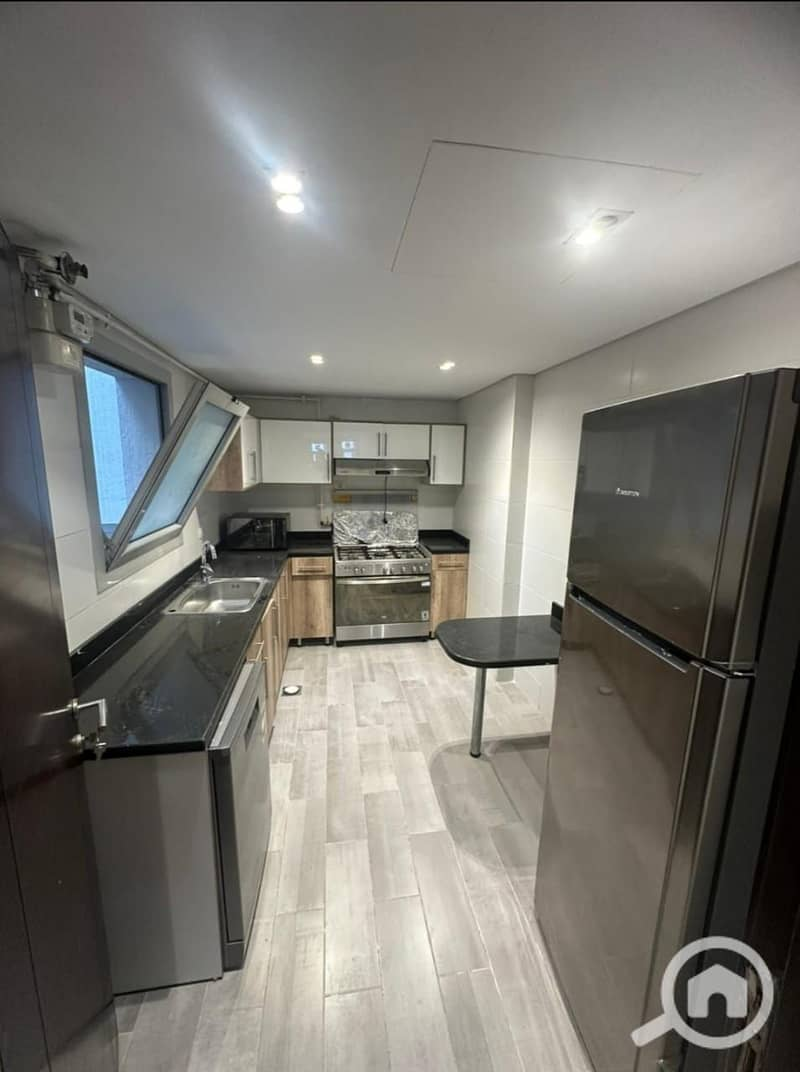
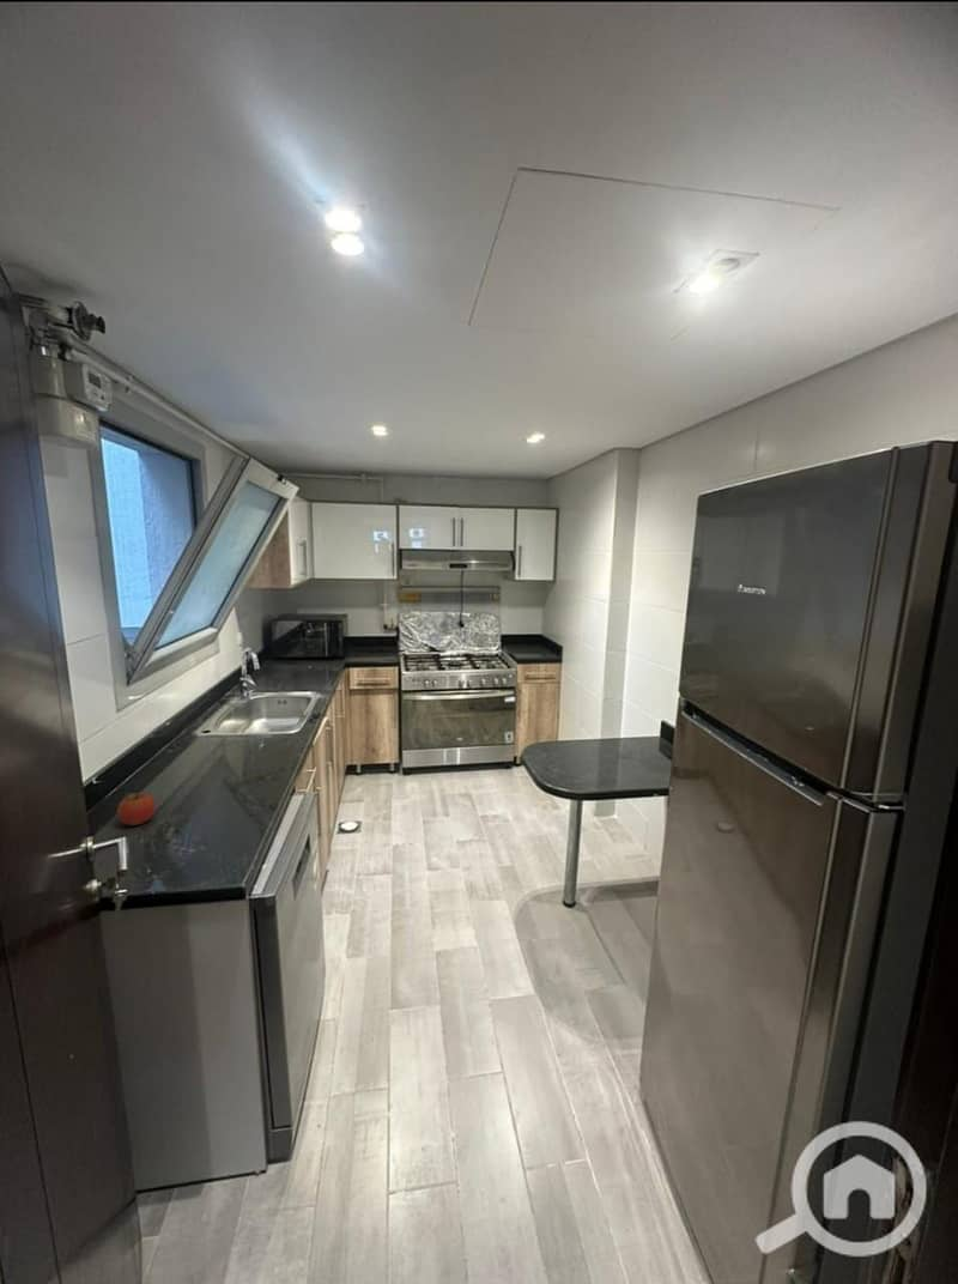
+ fruit [116,792,157,826]
